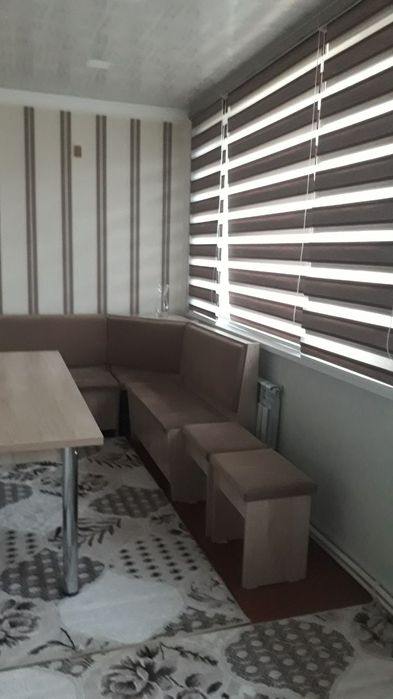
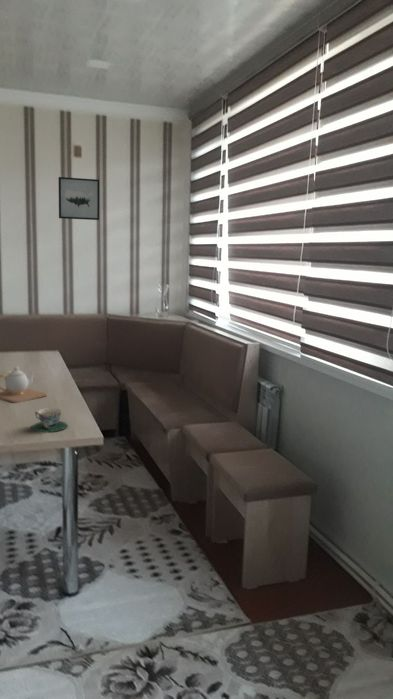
+ teacup [30,407,68,433]
+ teapot [0,366,48,404]
+ wall art [58,176,100,221]
